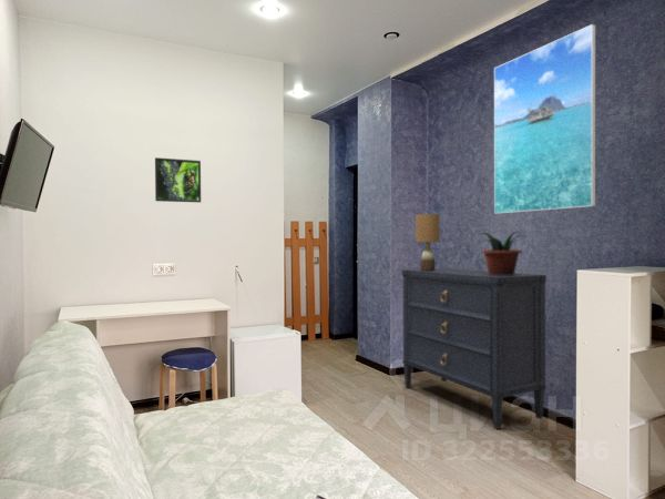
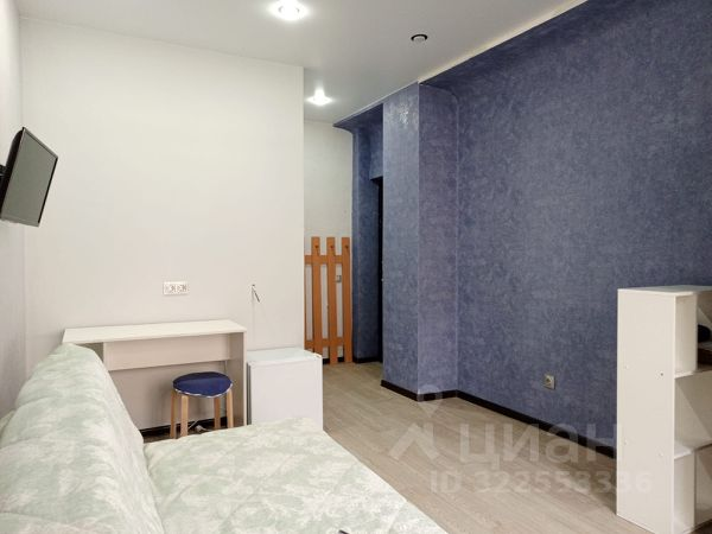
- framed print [493,23,596,215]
- dresser [401,267,548,430]
- table lamp [415,213,440,272]
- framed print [154,156,202,204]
- potted plant [478,231,529,275]
